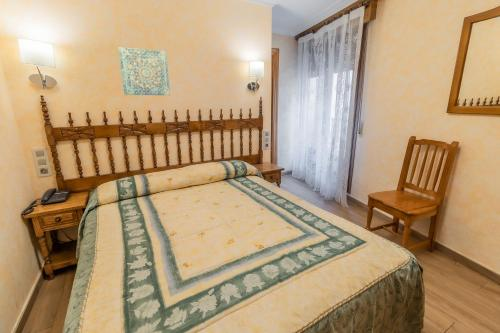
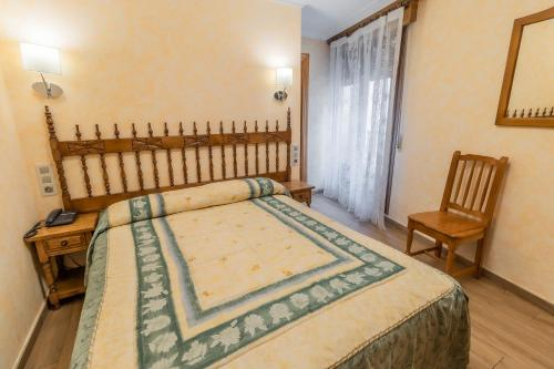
- wall art [117,46,171,96]
